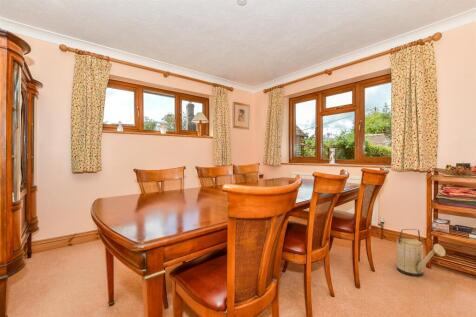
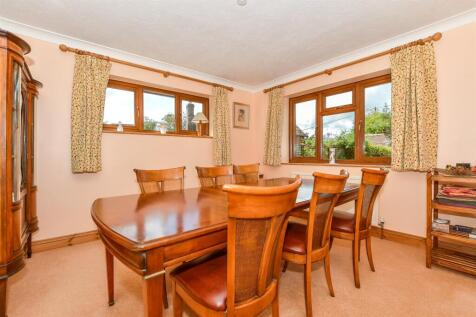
- watering can [396,228,446,277]
